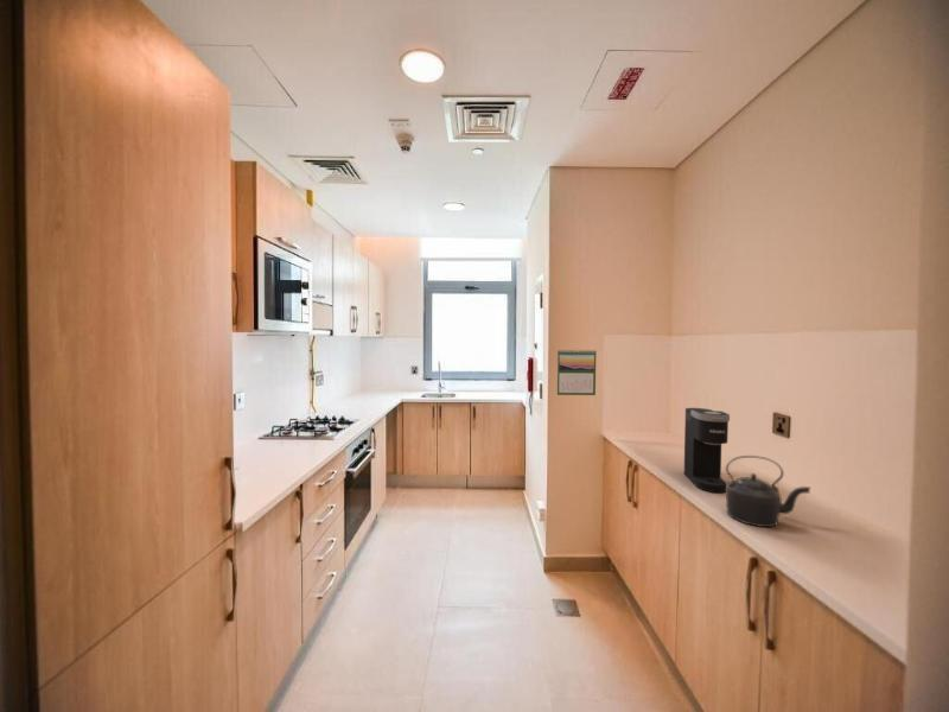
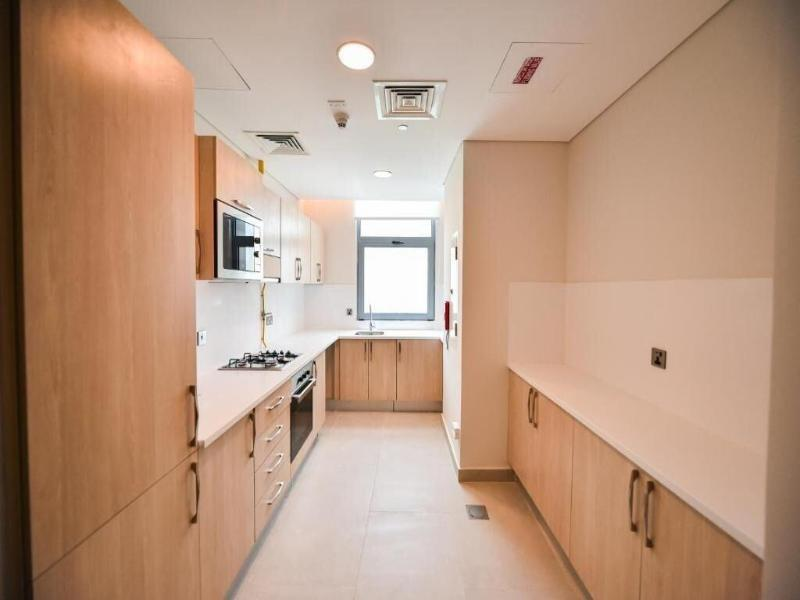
- calendar [556,348,597,396]
- kettle [725,454,811,528]
- coffee maker [683,407,731,494]
